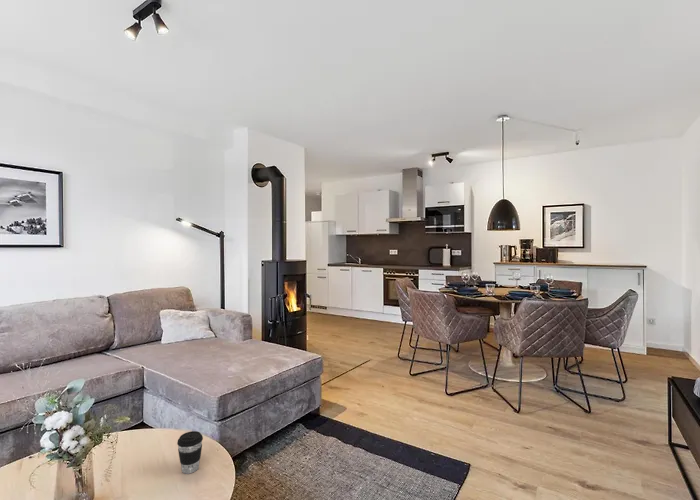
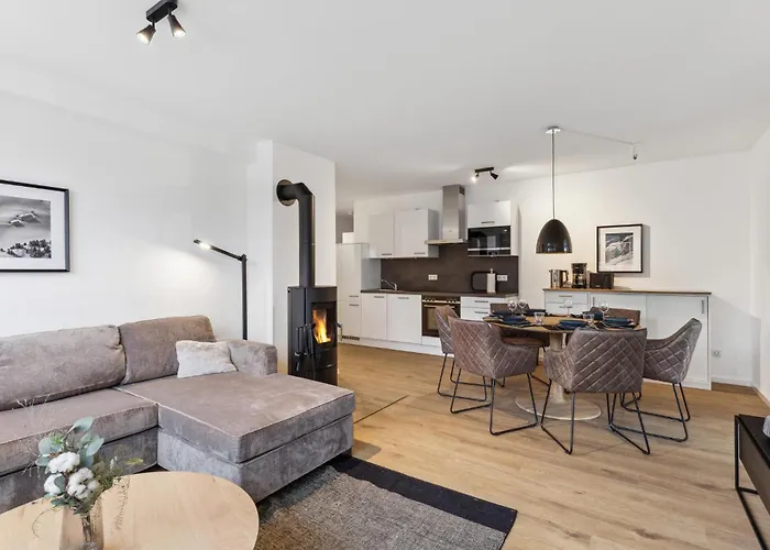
- coffee cup [176,430,204,475]
